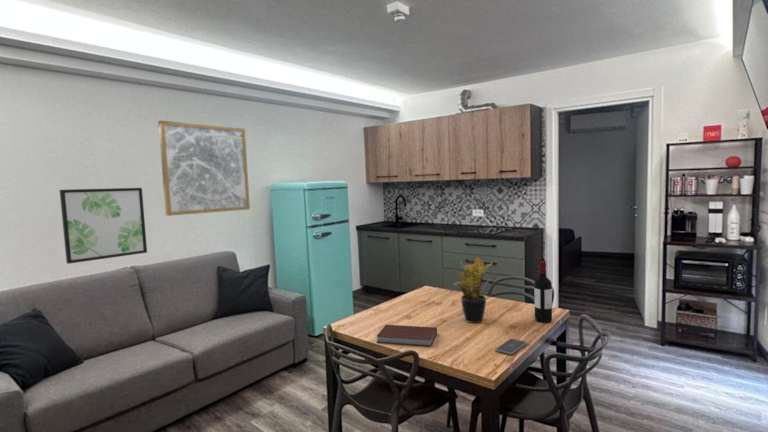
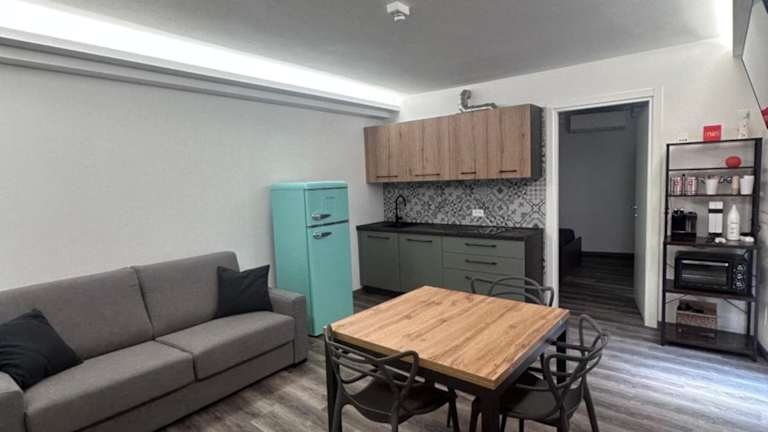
- smartphone [494,337,528,356]
- wine bottle [533,260,553,324]
- wall art [157,119,251,217]
- potted plant [452,256,494,324]
- book [376,324,438,347]
- wall art [59,187,148,265]
